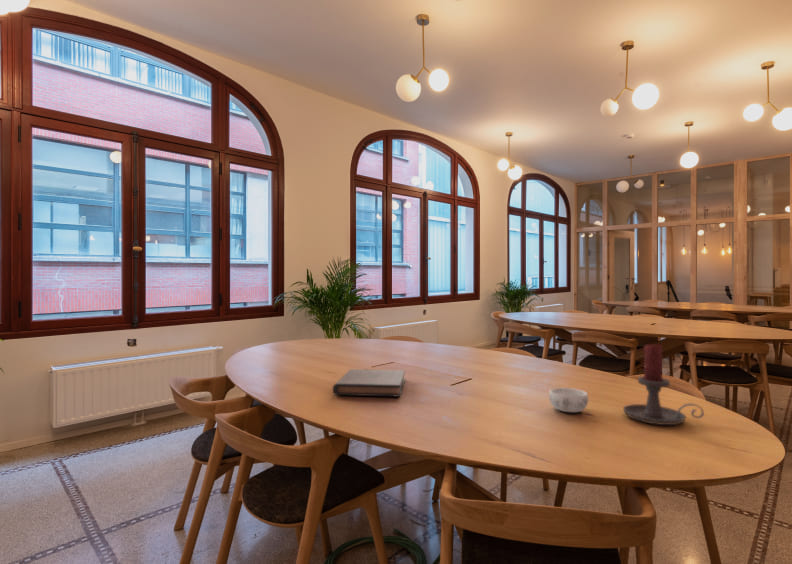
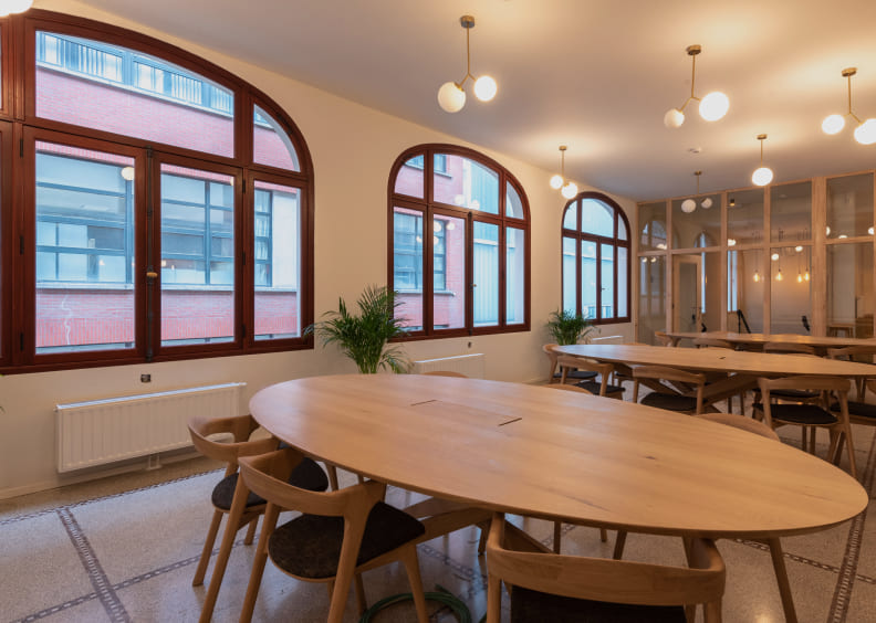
- candle holder [622,342,705,426]
- decorative bowl [548,387,589,413]
- book [332,368,406,398]
